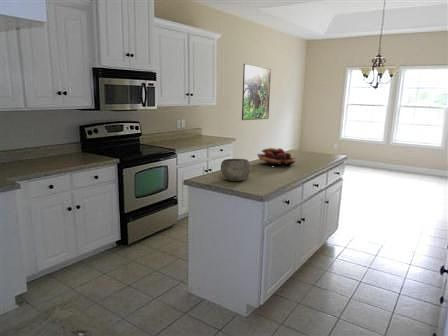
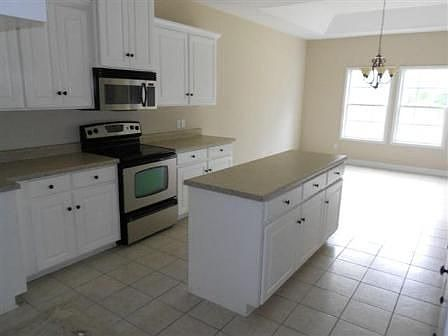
- fruit basket [256,147,297,168]
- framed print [241,63,272,121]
- bowl [220,158,252,182]
